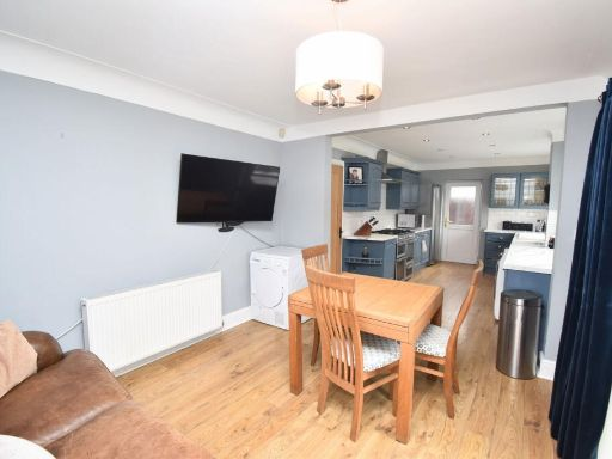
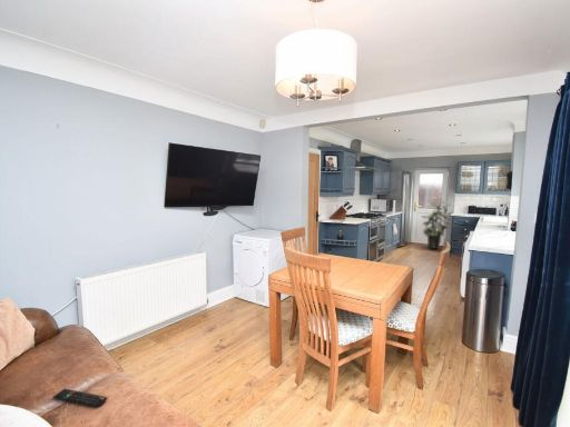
+ indoor plant [420,196,452,250]
+ remote control [52,388,108,408]
